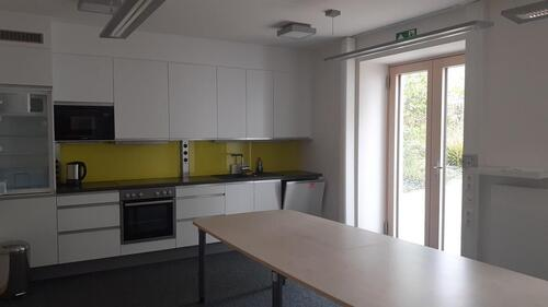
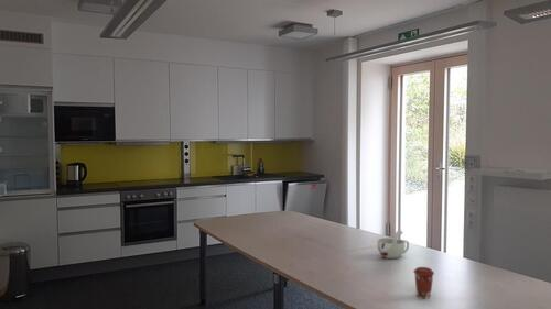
+ coffee cup [412,266,435,300]
+ cup [376,229,410,260]
